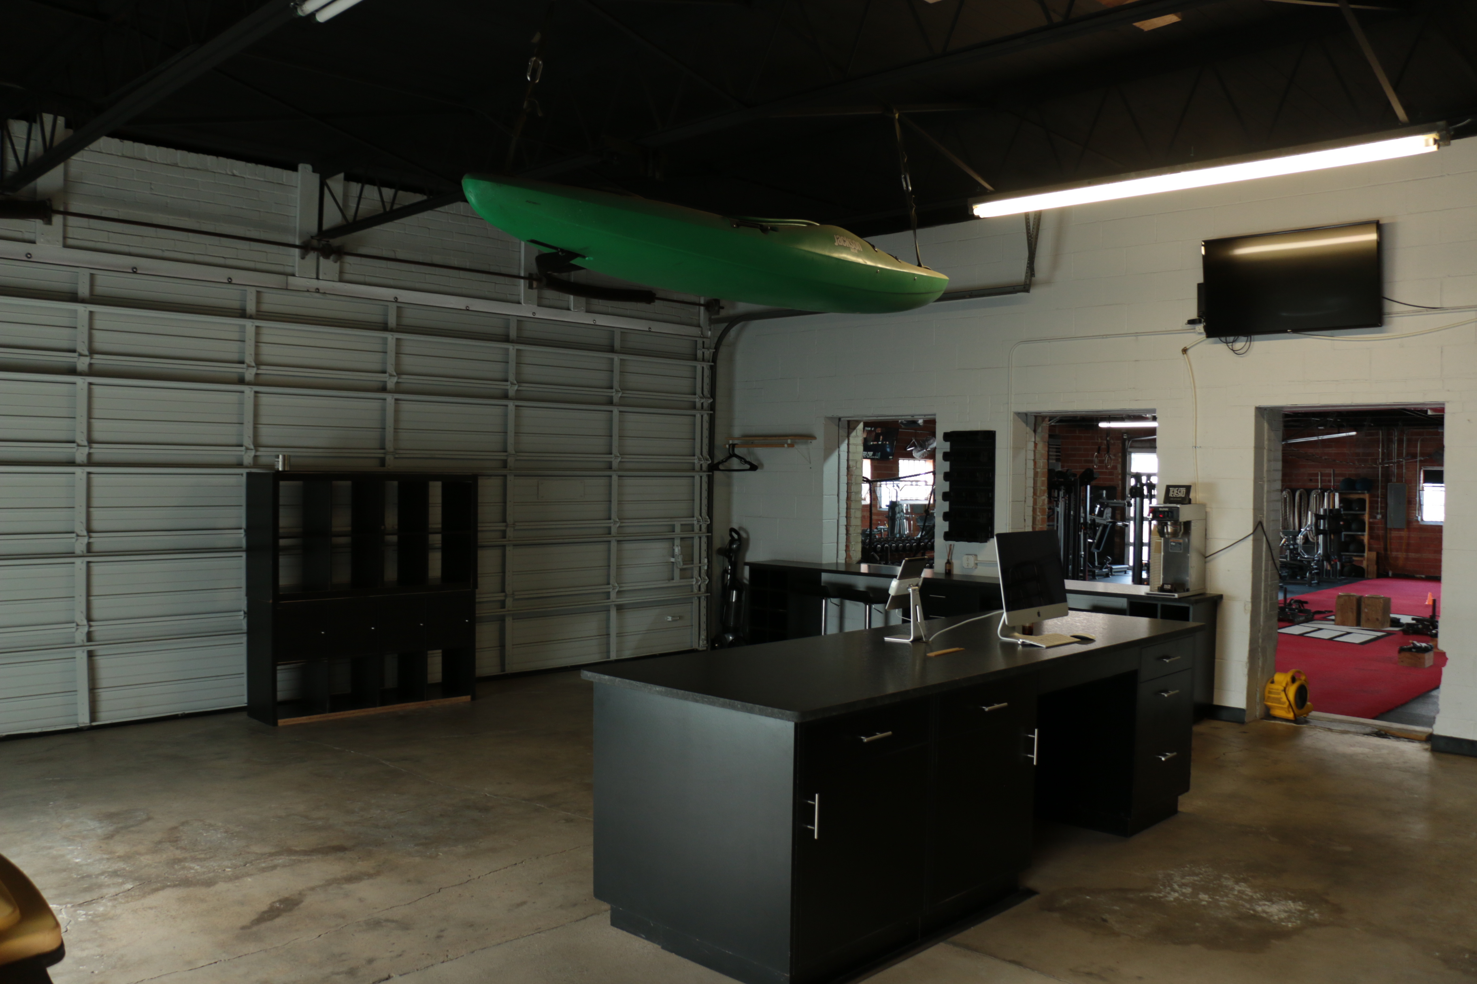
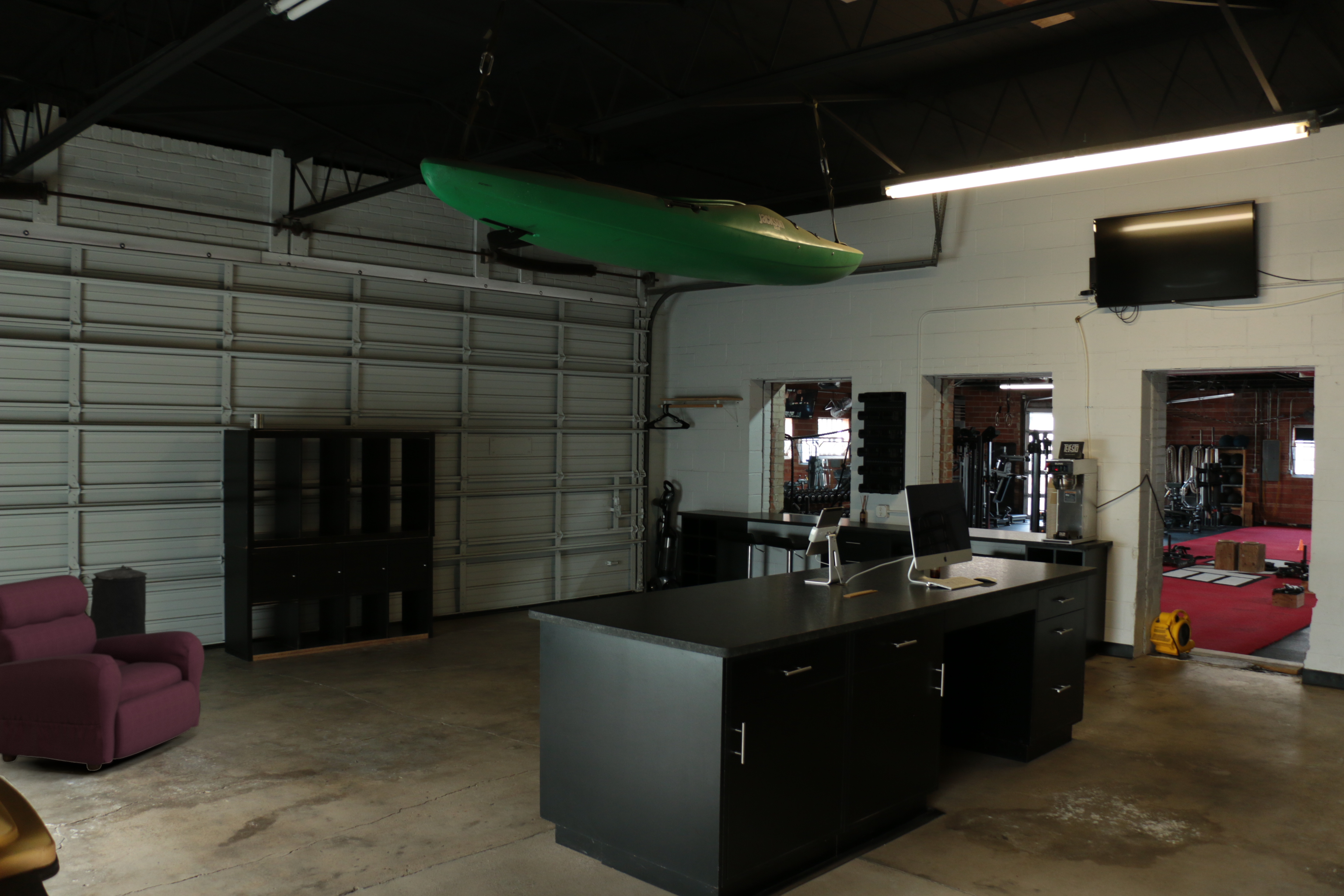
+ trash can [79,565,148,639]
+ armchair [0,574,205,771]
